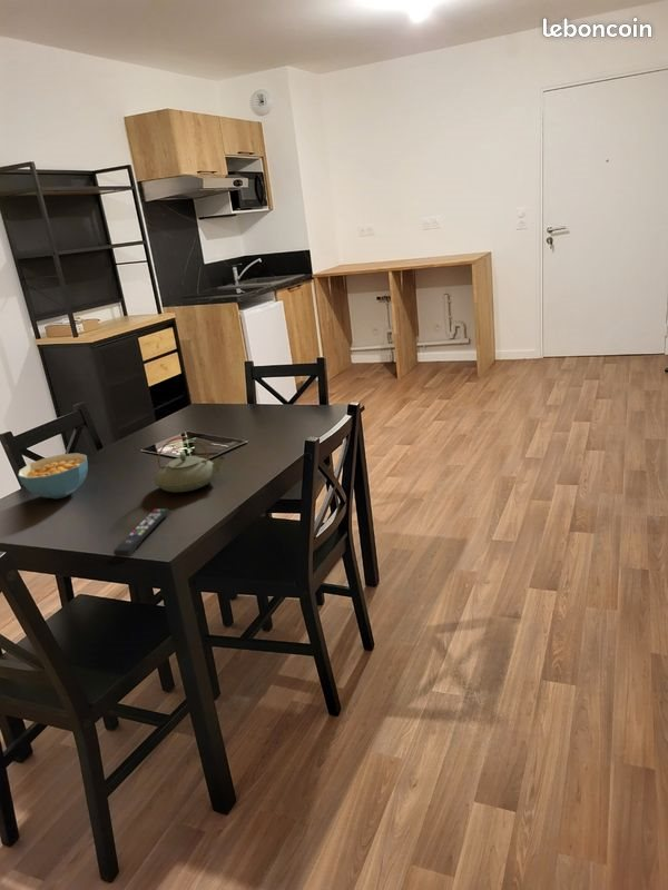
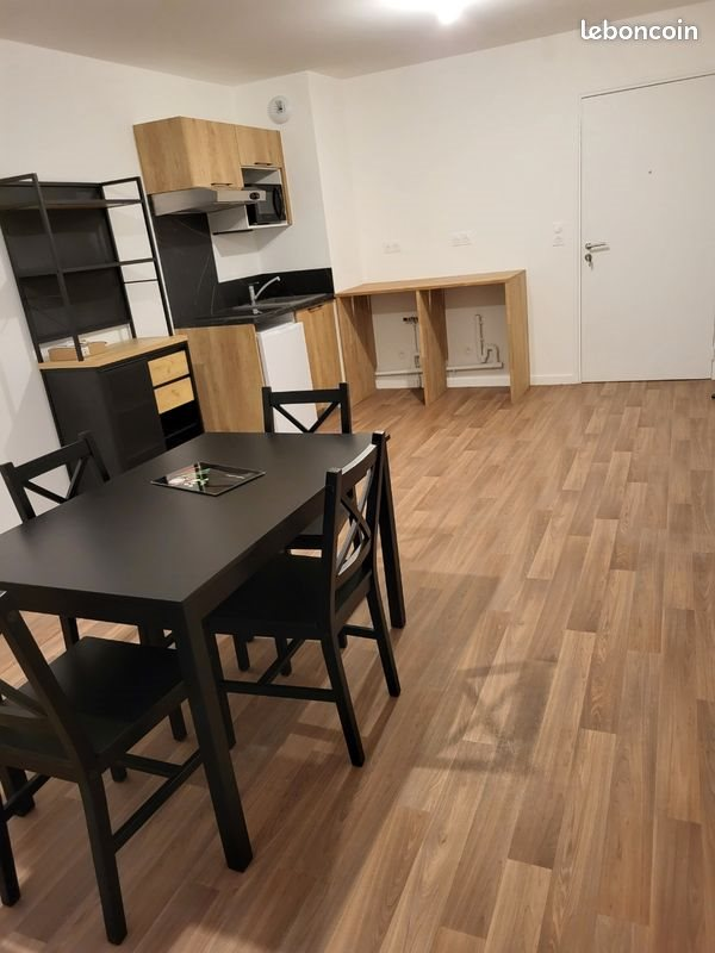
- teapot [153,436,226,493]
- remote control [112,507,170,557]
- cereal bowl [17,452,89,500]
